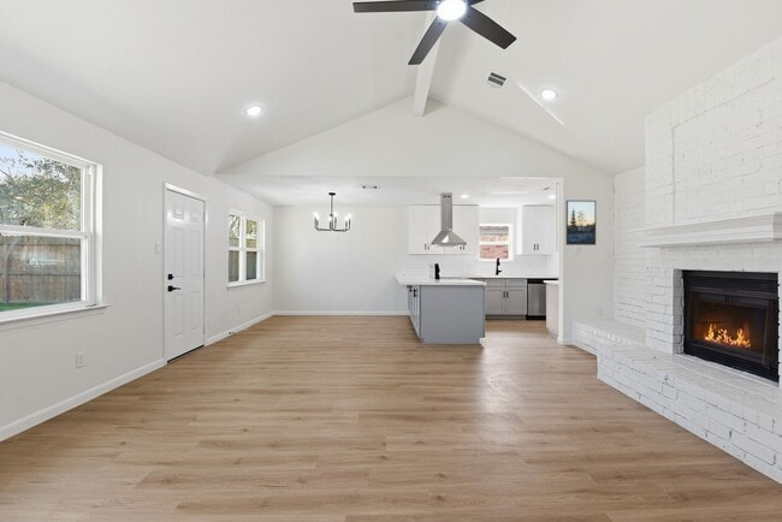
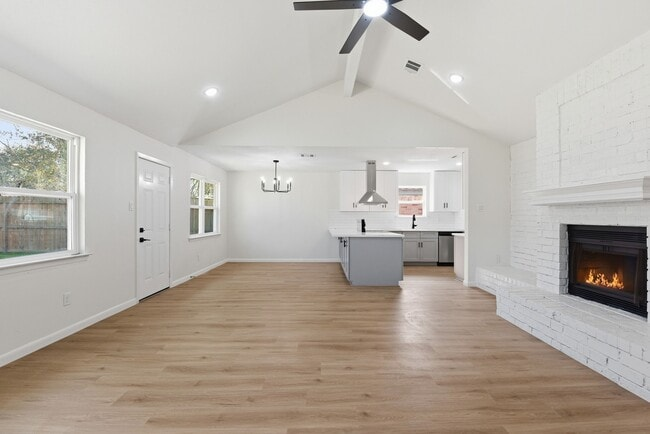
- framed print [564,200,597,247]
